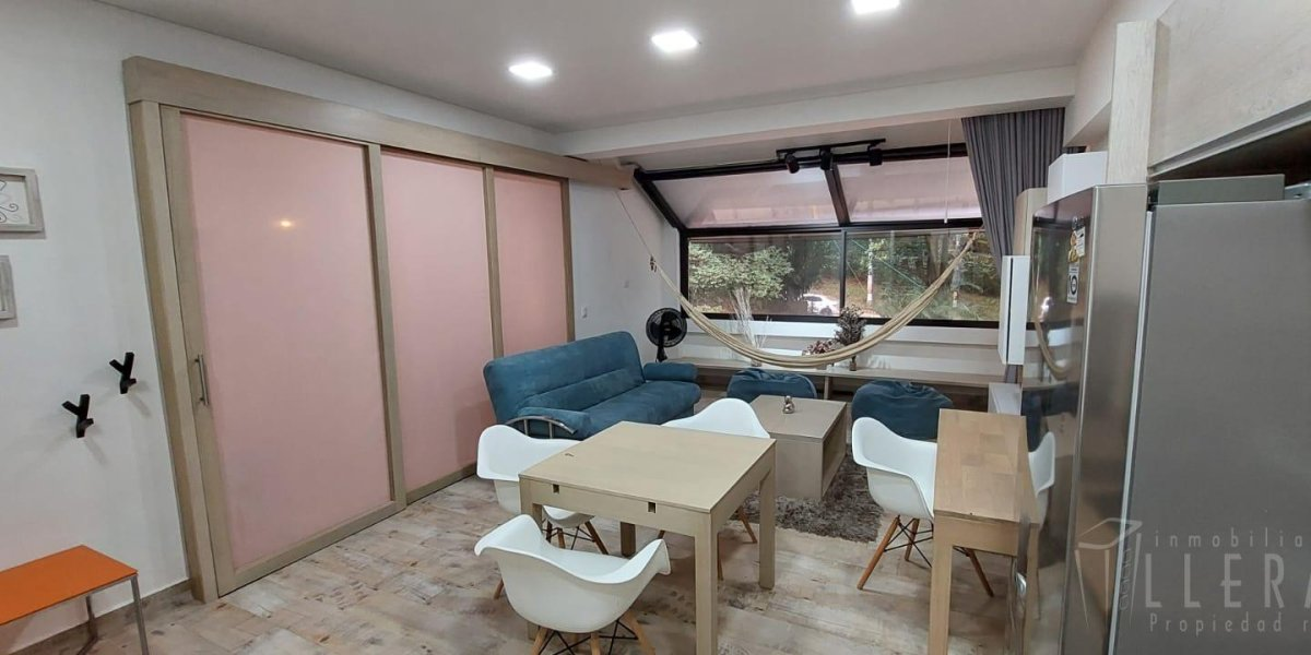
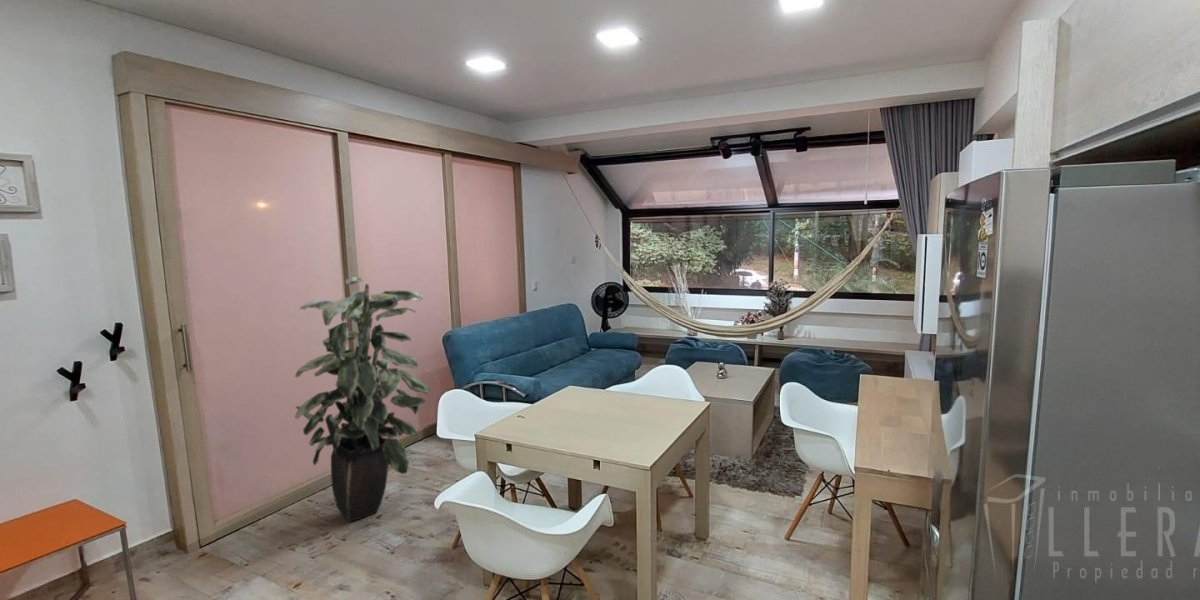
+ indoor plant [293,276,431,523]
